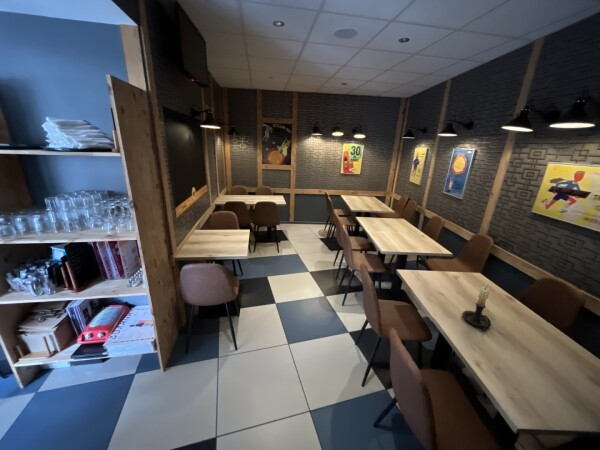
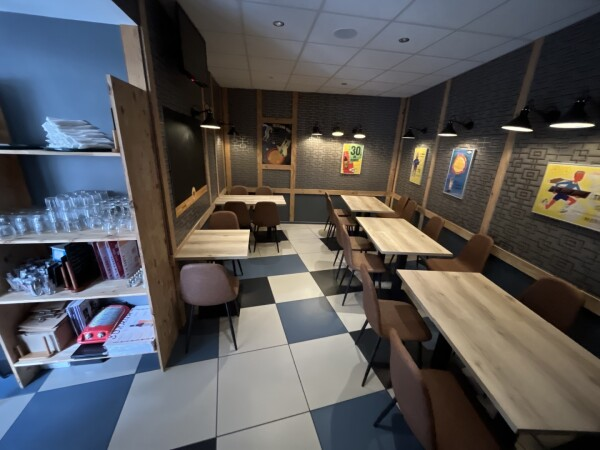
- candle holder [461,281,493,333]
